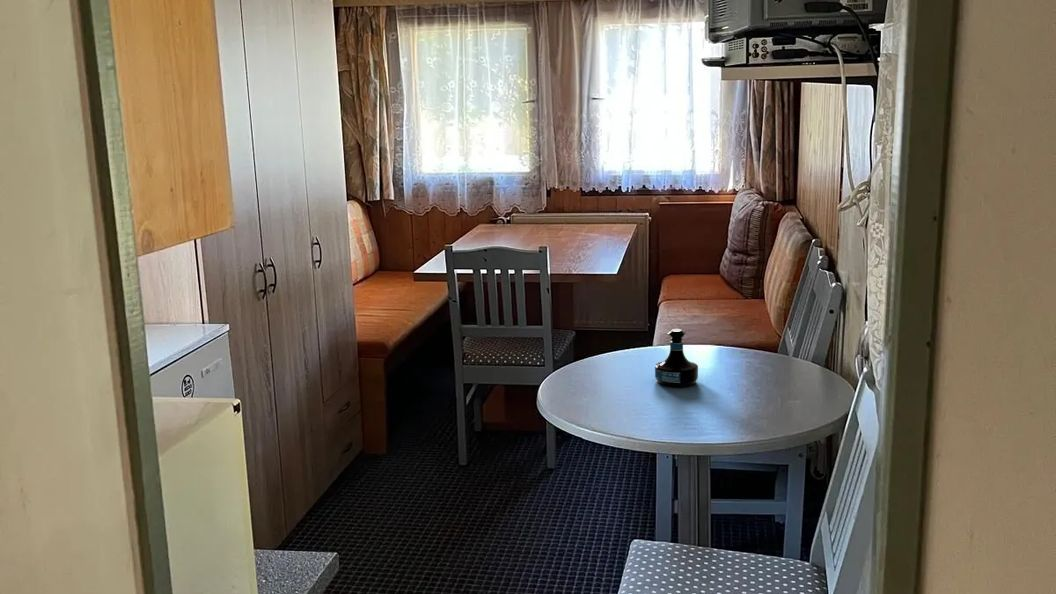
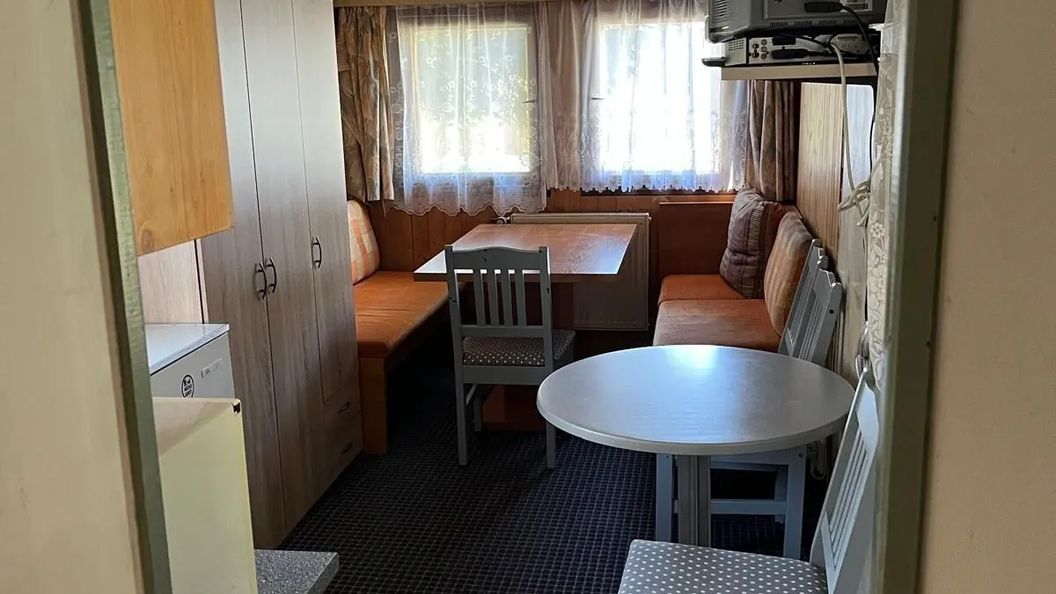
- tequila bottle [654,328,699,388]
